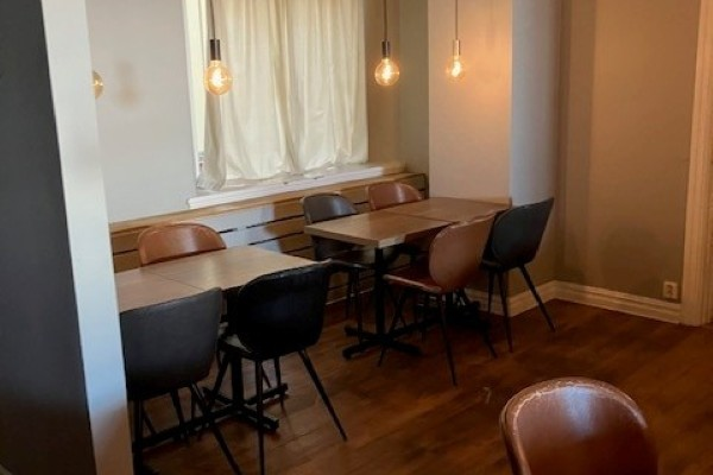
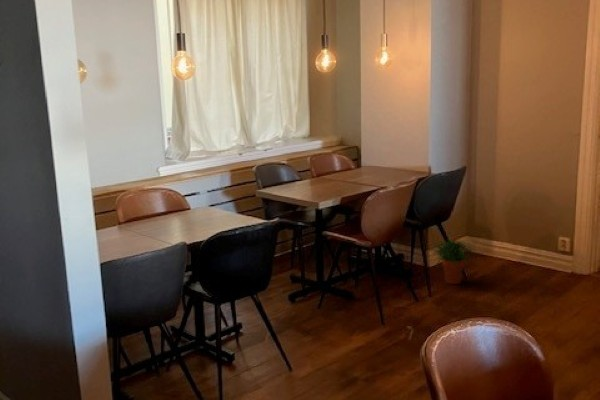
+ potted plant [429,238,480,285]
